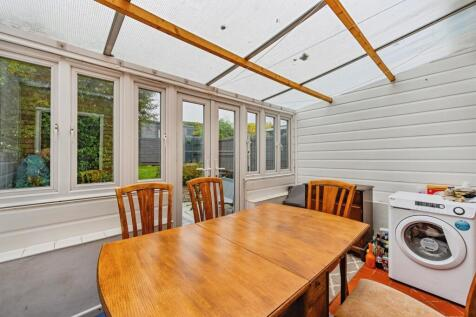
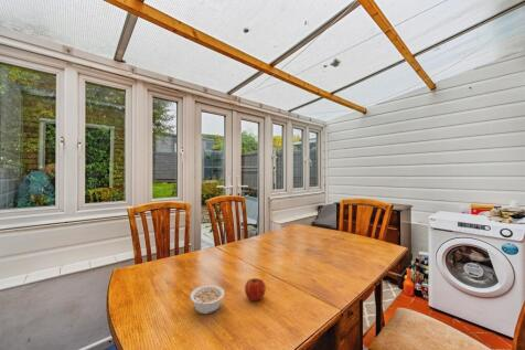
+ legume [189,284,225,315]
+ fruit [244,277,267,301]
